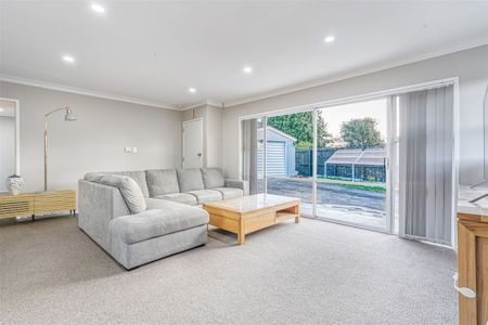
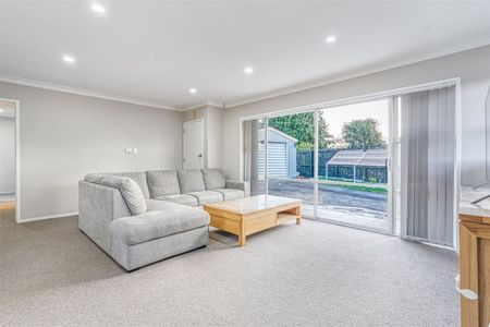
- lamp [34,106,78,194]
- sideboard [0,188,77,223]
- decorative urn [4,172,24,195]
